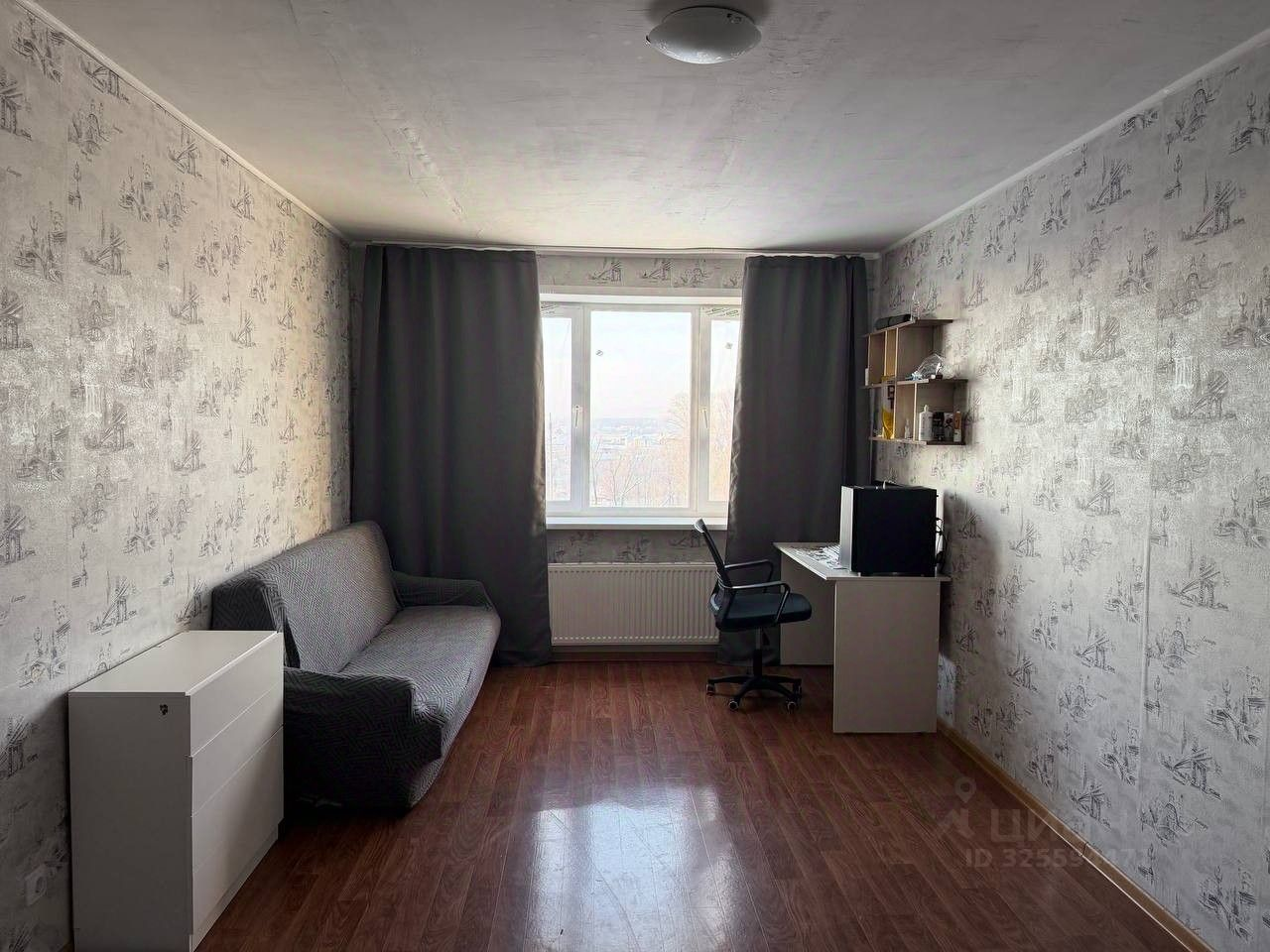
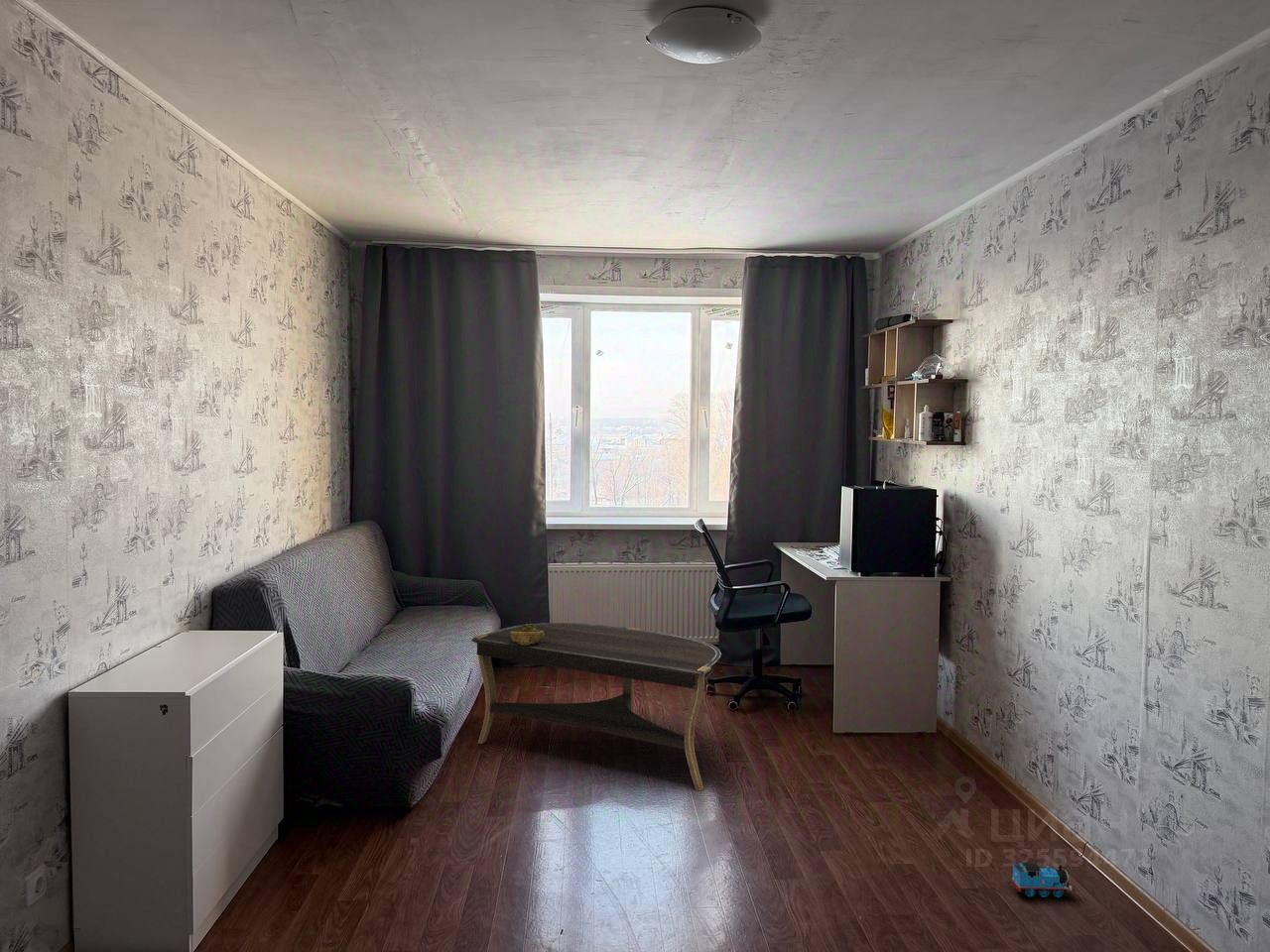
+ coffee table [470,622,722,791]
+ toy train [1008,861,1076,898]
+ decorative bowl [510,623,545,646]
